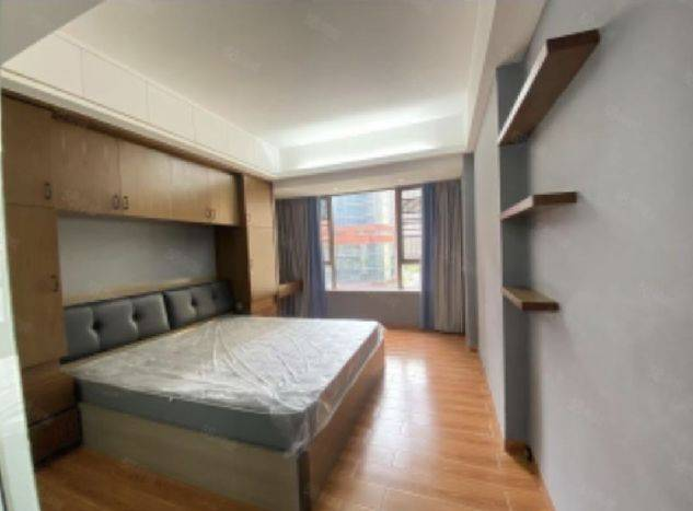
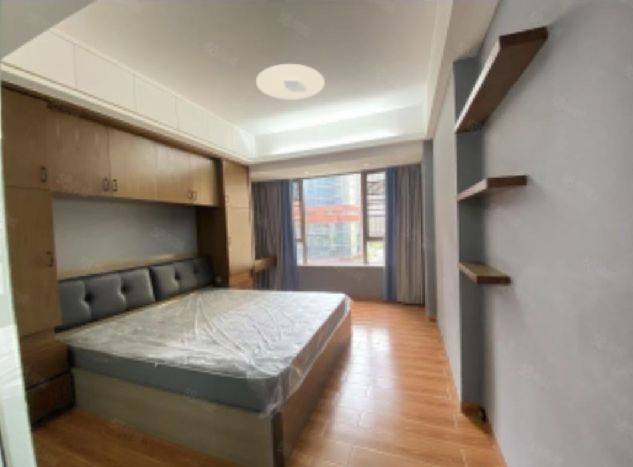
+ ceiling light [255,63,326,101]
